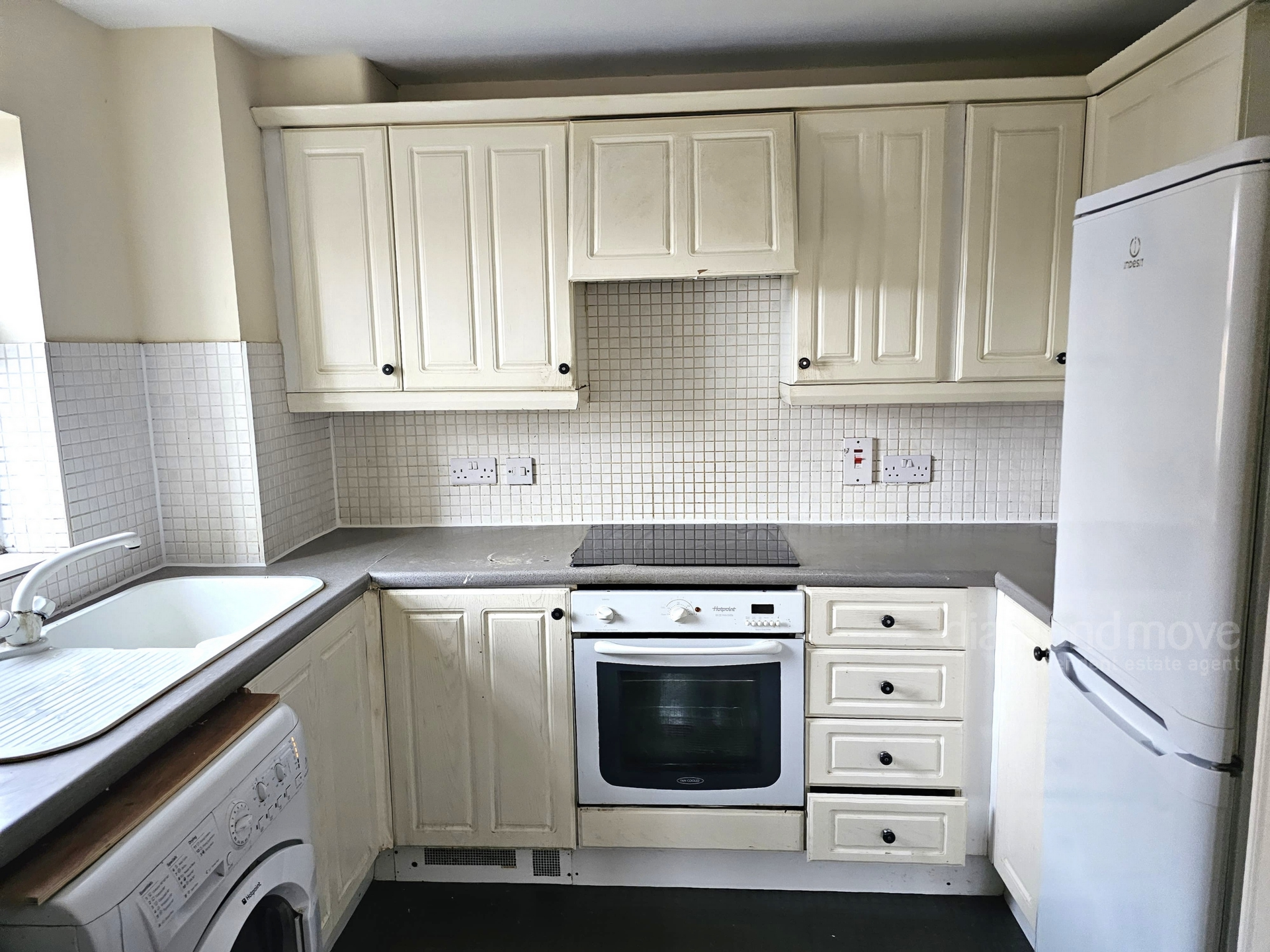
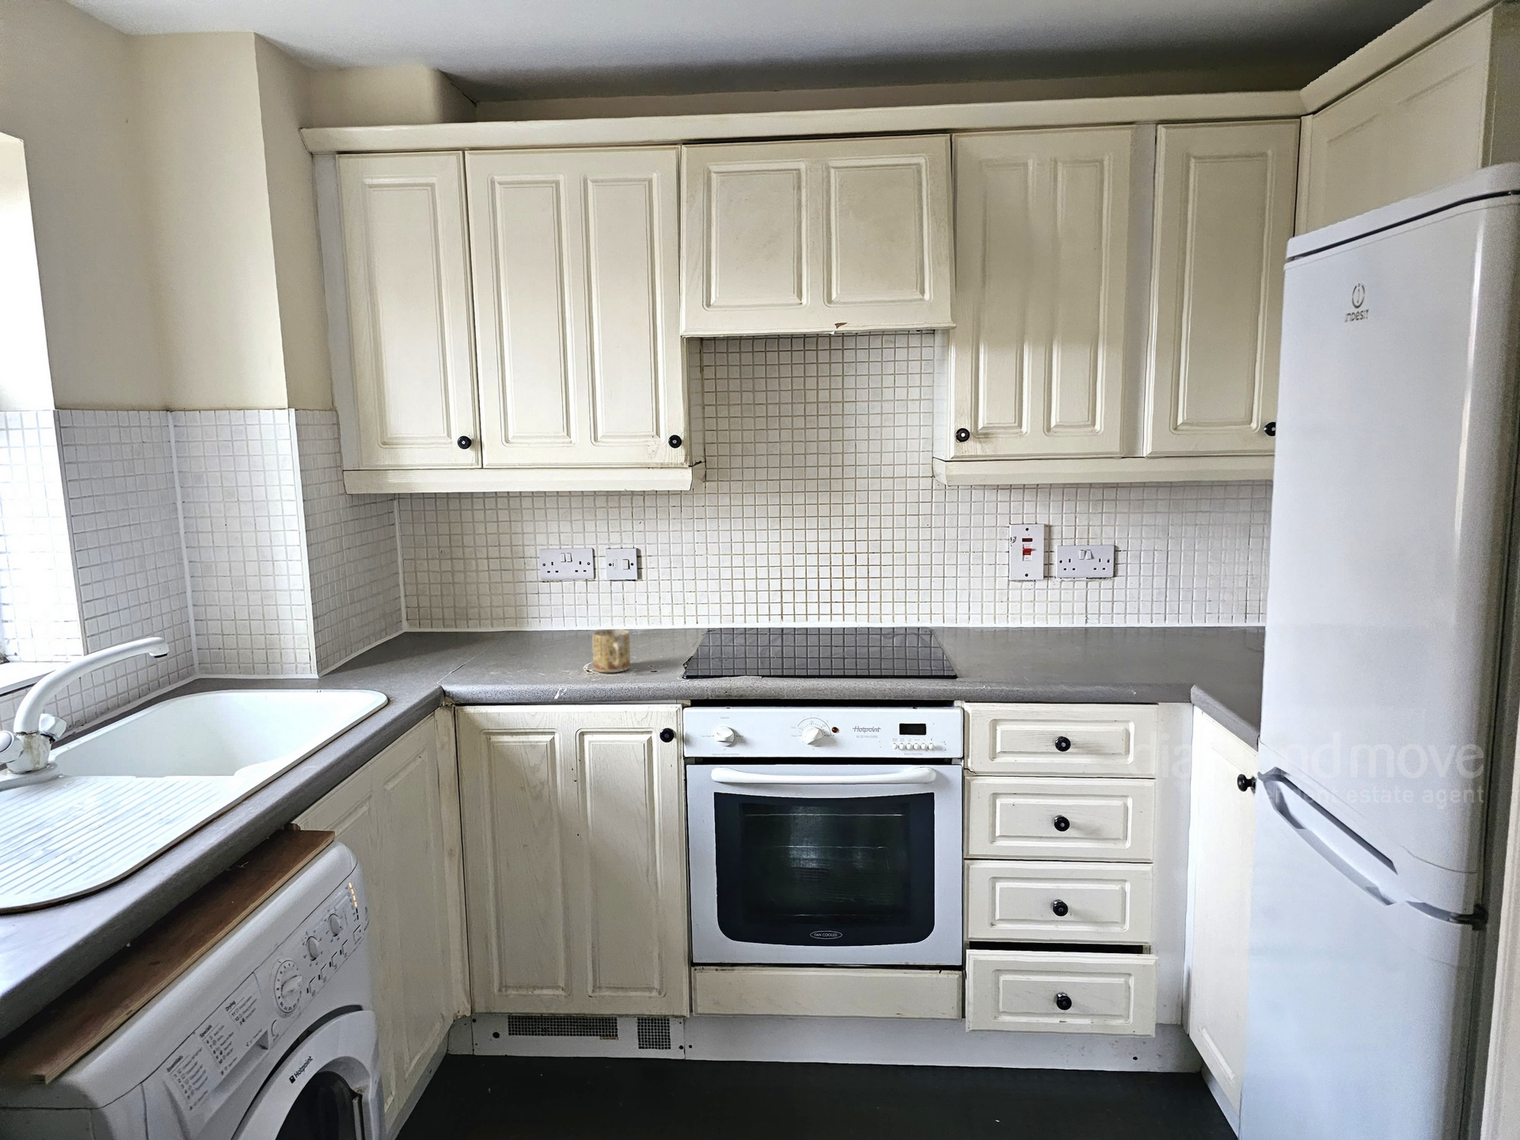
+ mug [591,629,631,673]
